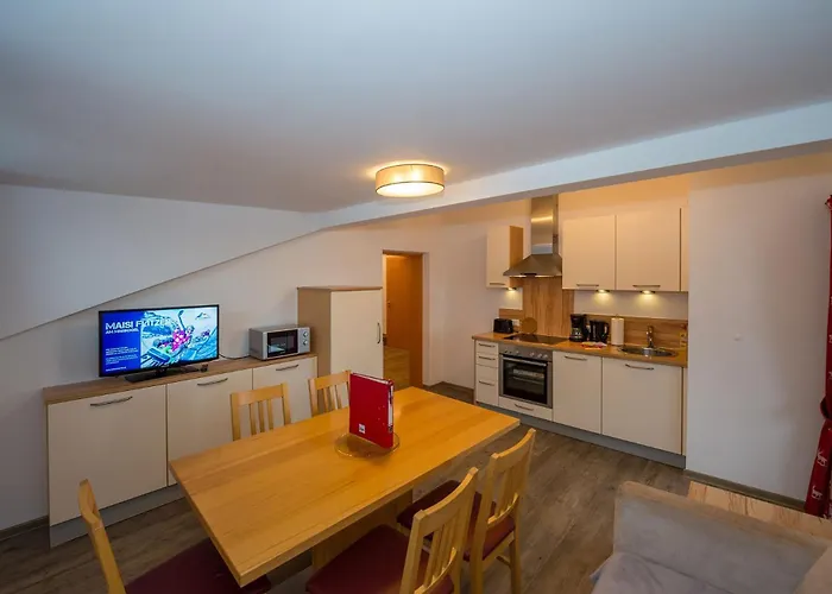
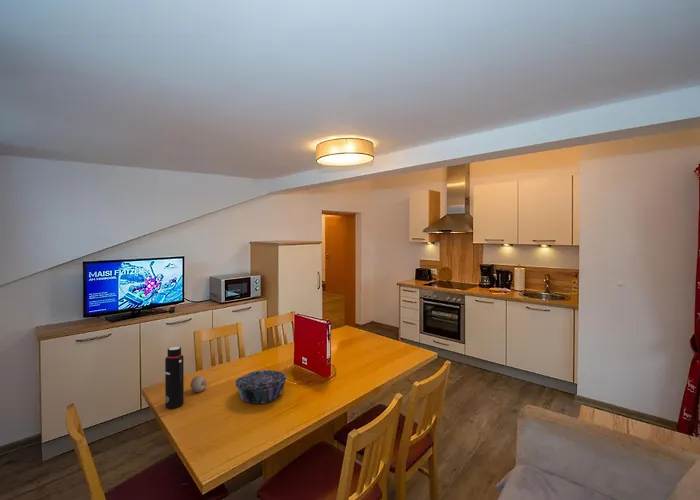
+ water bottle [164,346,185,410]
+ fruit [189,375,207,393]
+ decorative bowl [234,369,288,405]
